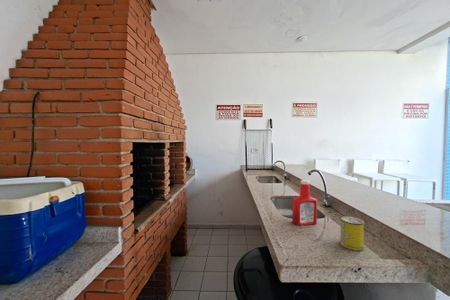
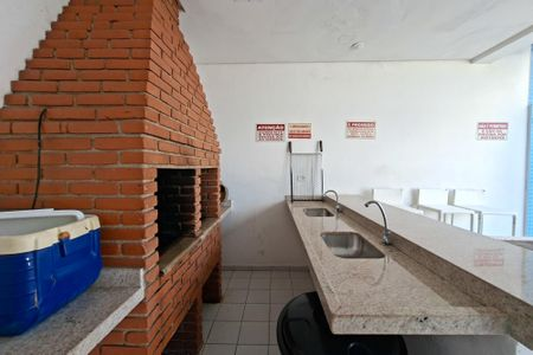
- beverage can [339,216,365,252]
- soap bottle [291,179,318,226]
